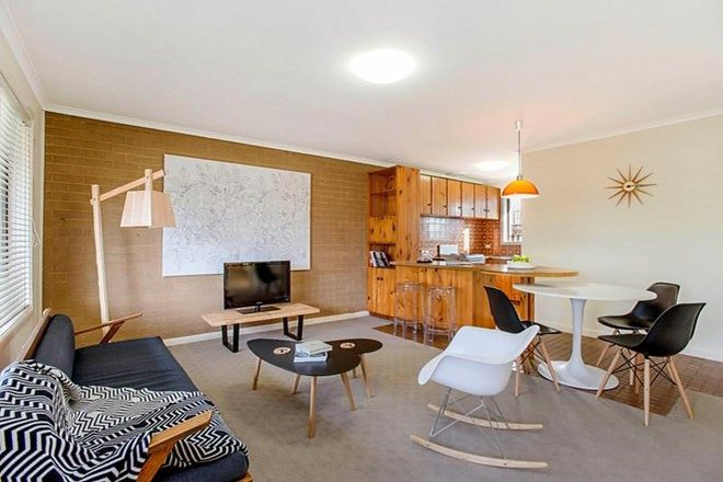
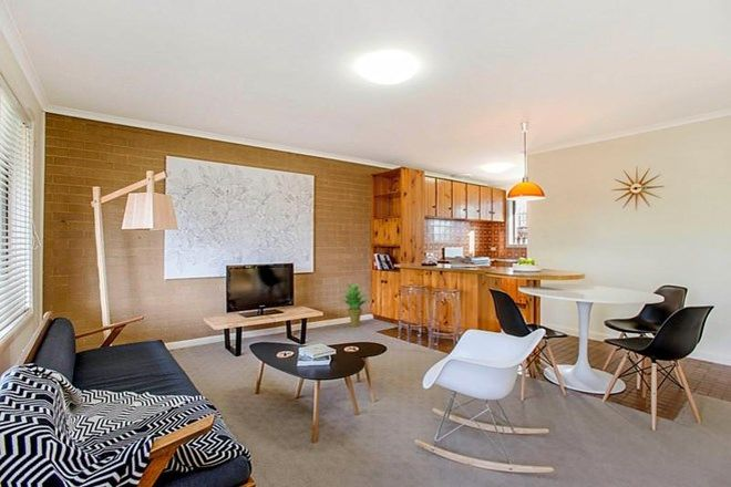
+ potted plant [338,283,370,328]
